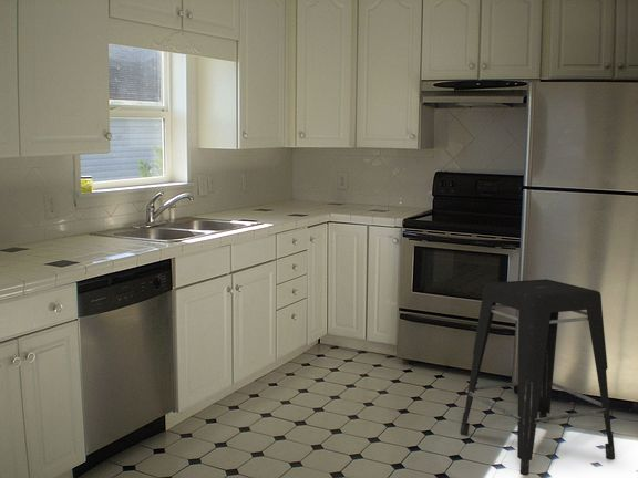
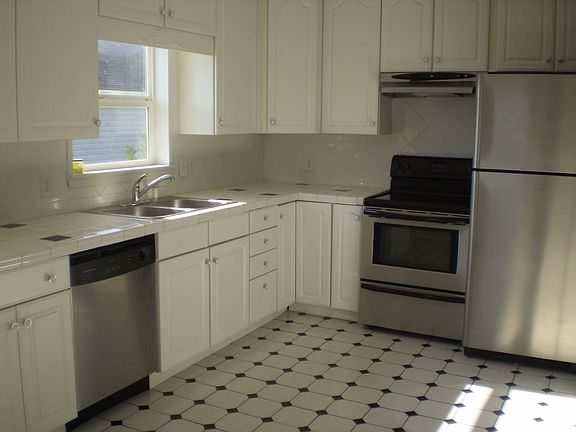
- stool [460,278,616,477]
